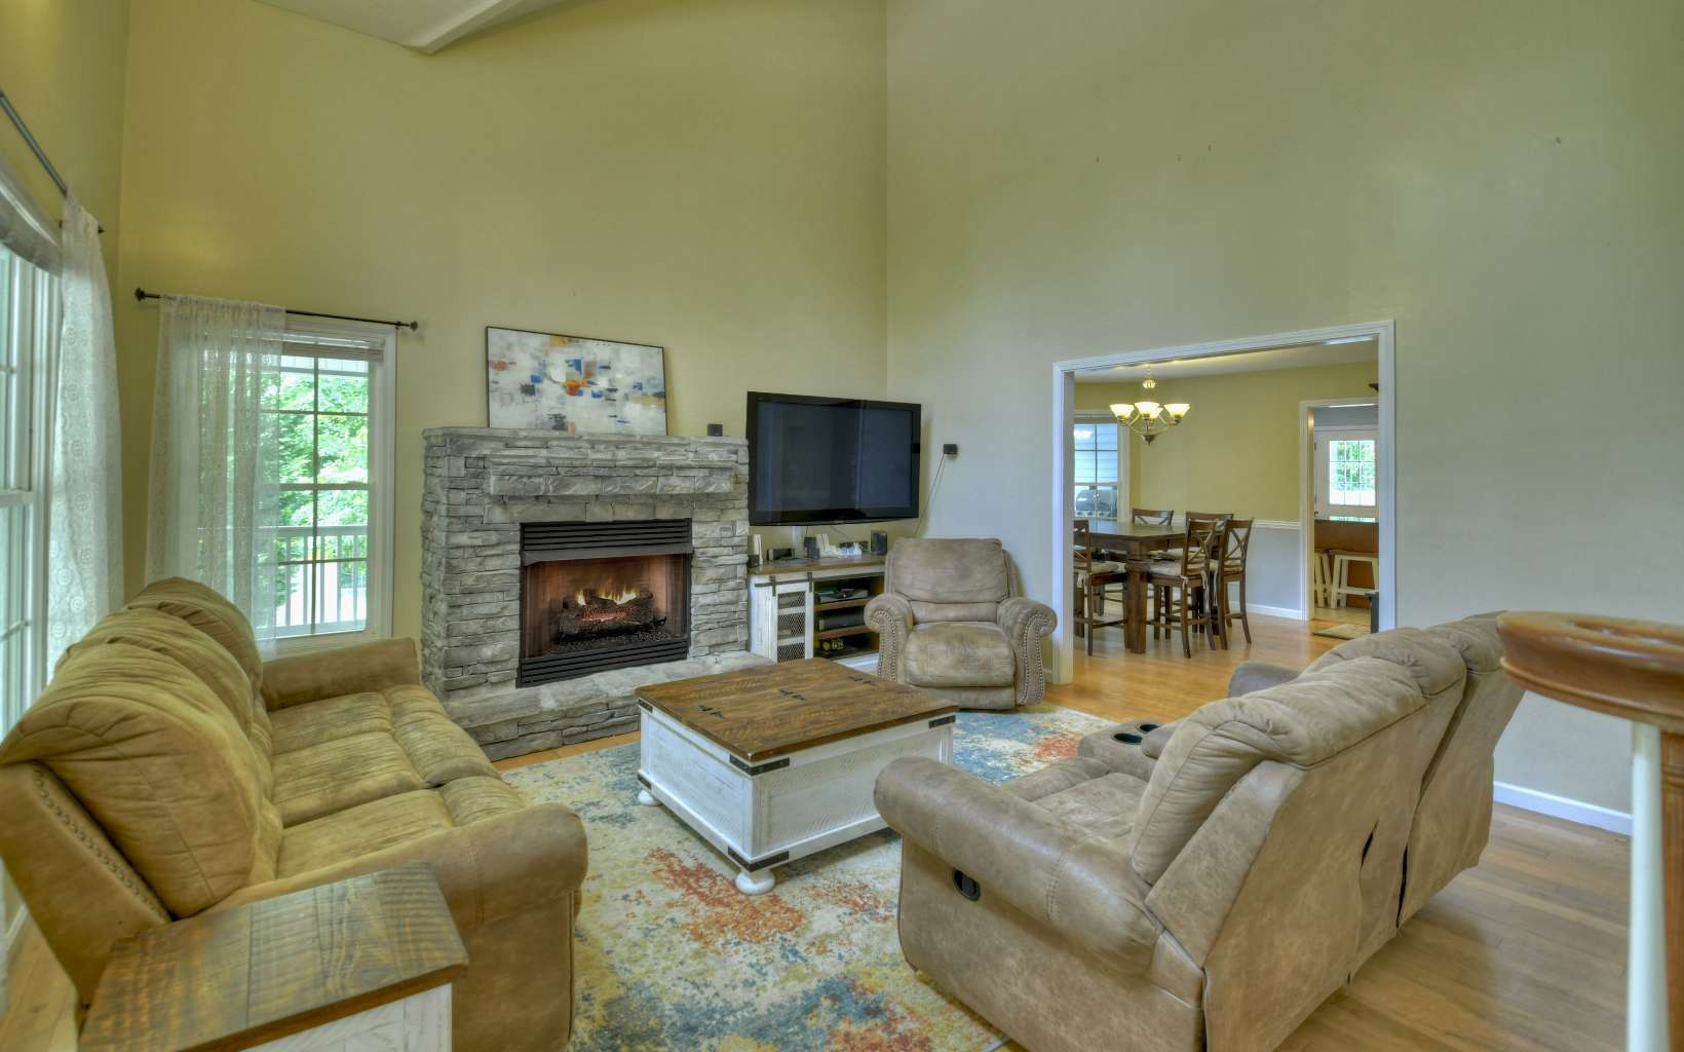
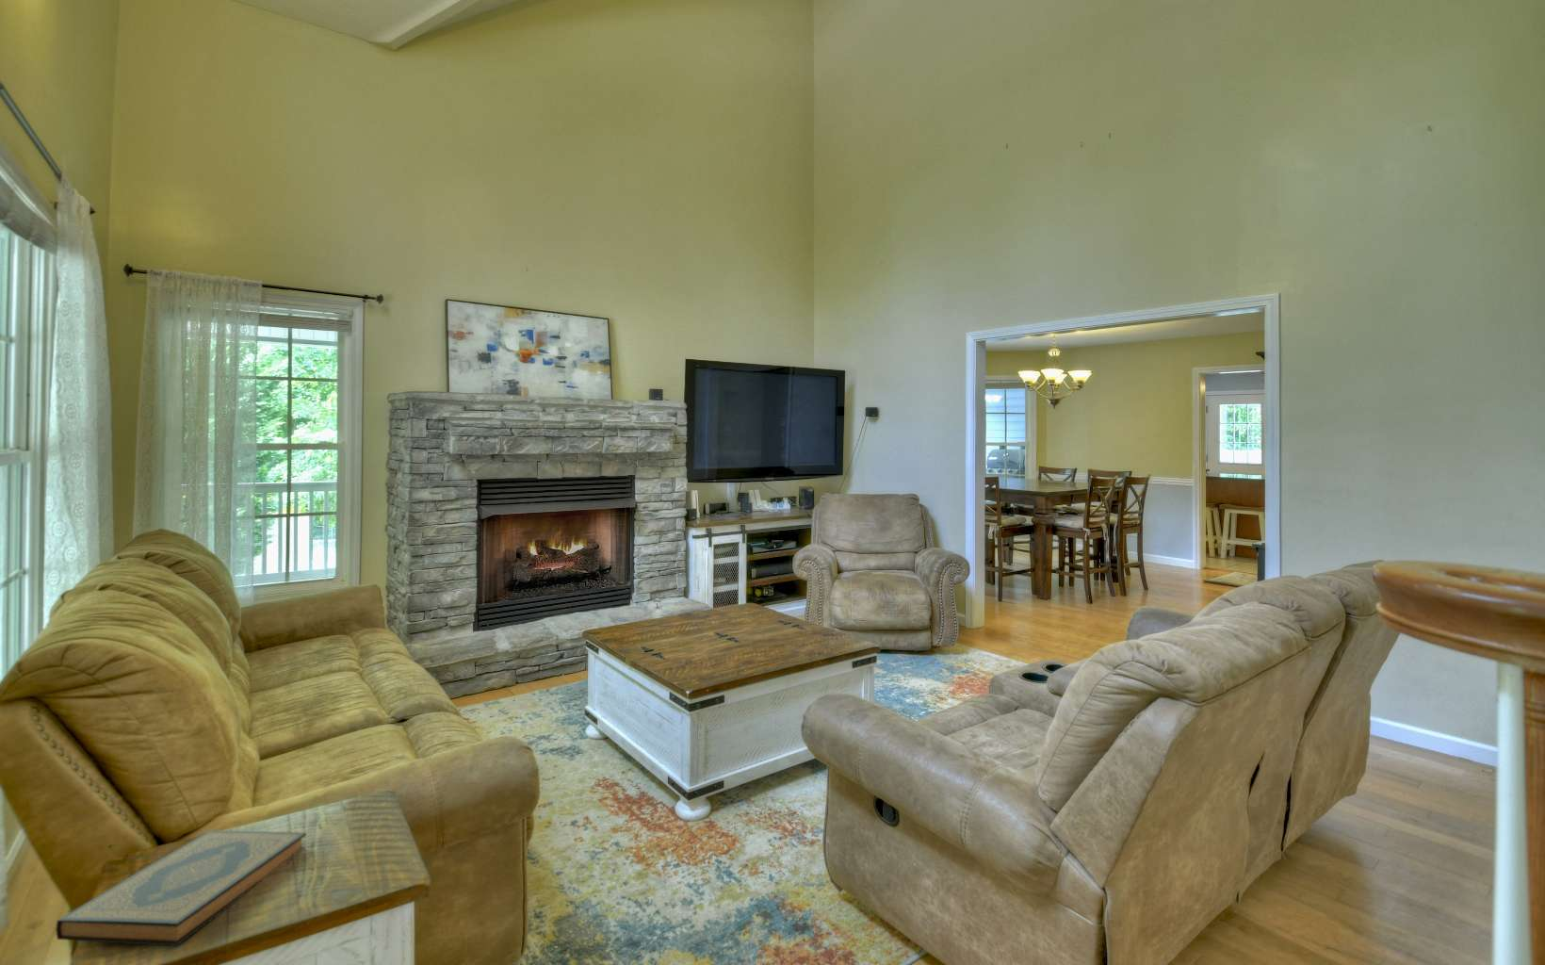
+ hardback book [54,830,307,947]
